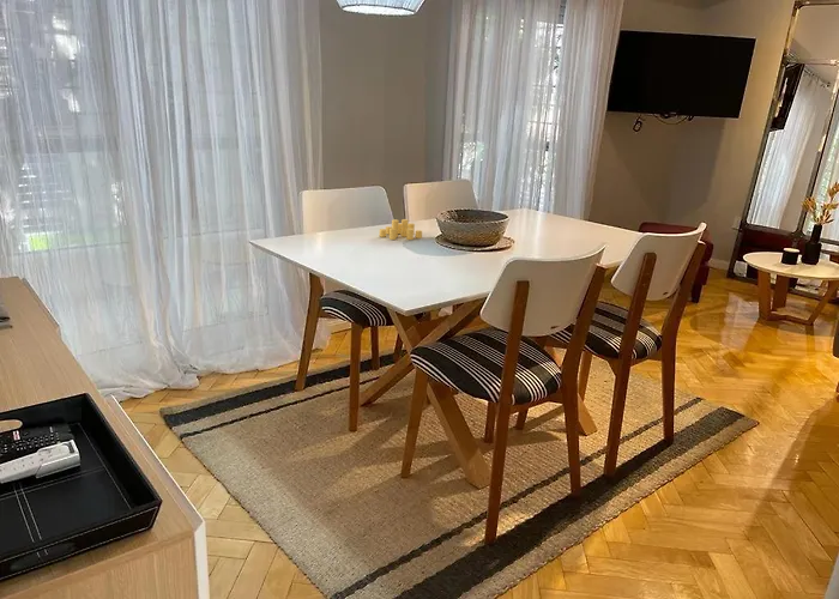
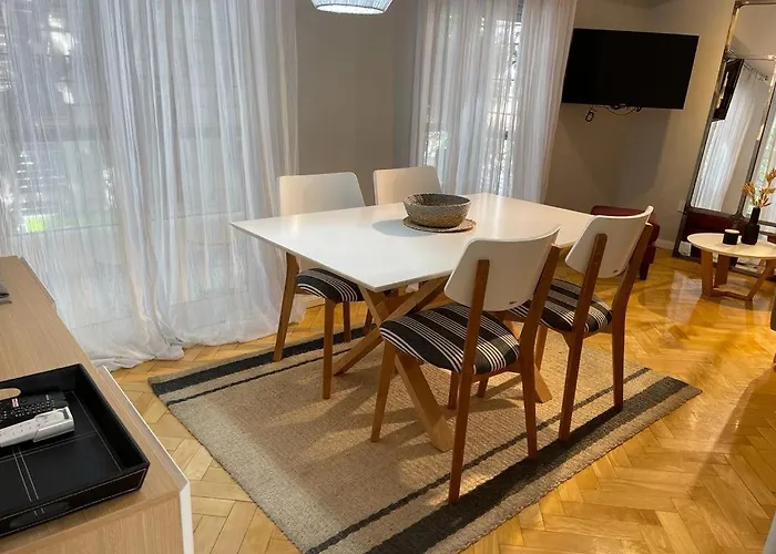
- candle [379,218,423,241]
